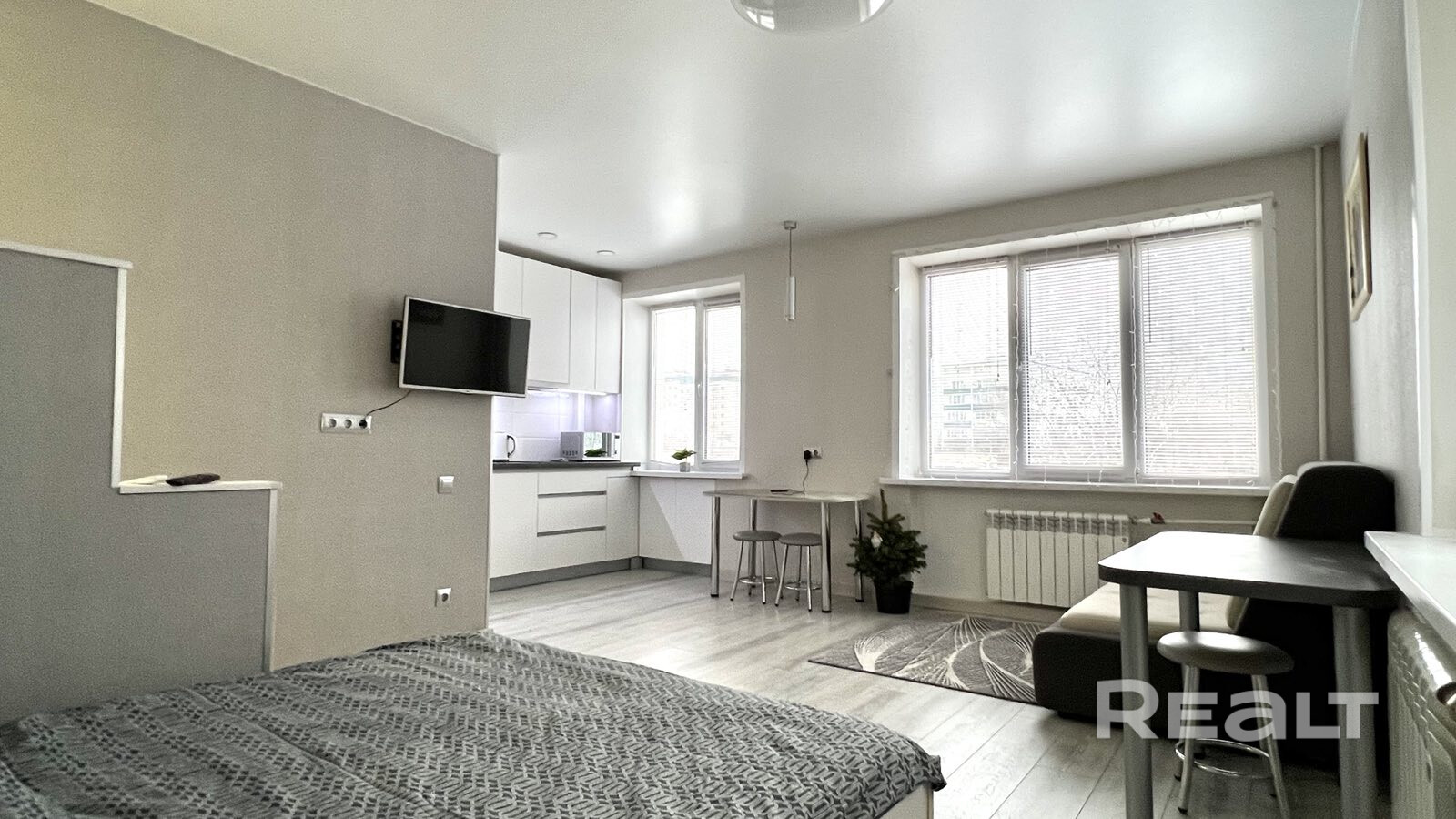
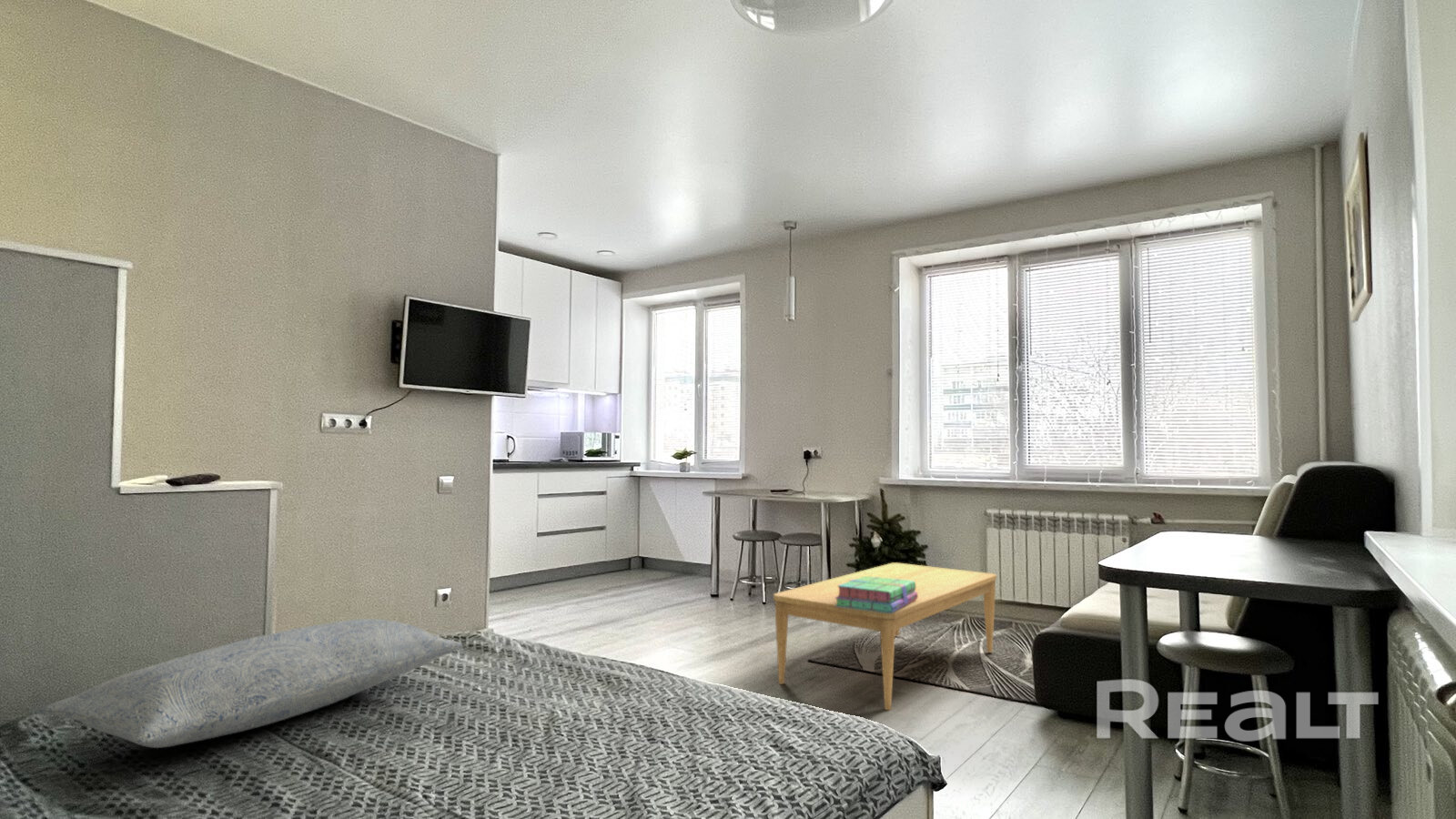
+ pillow [42,618,463,749]
+ coffee table [773,562,997,711]
+ stack of books [834,575,918,613]
